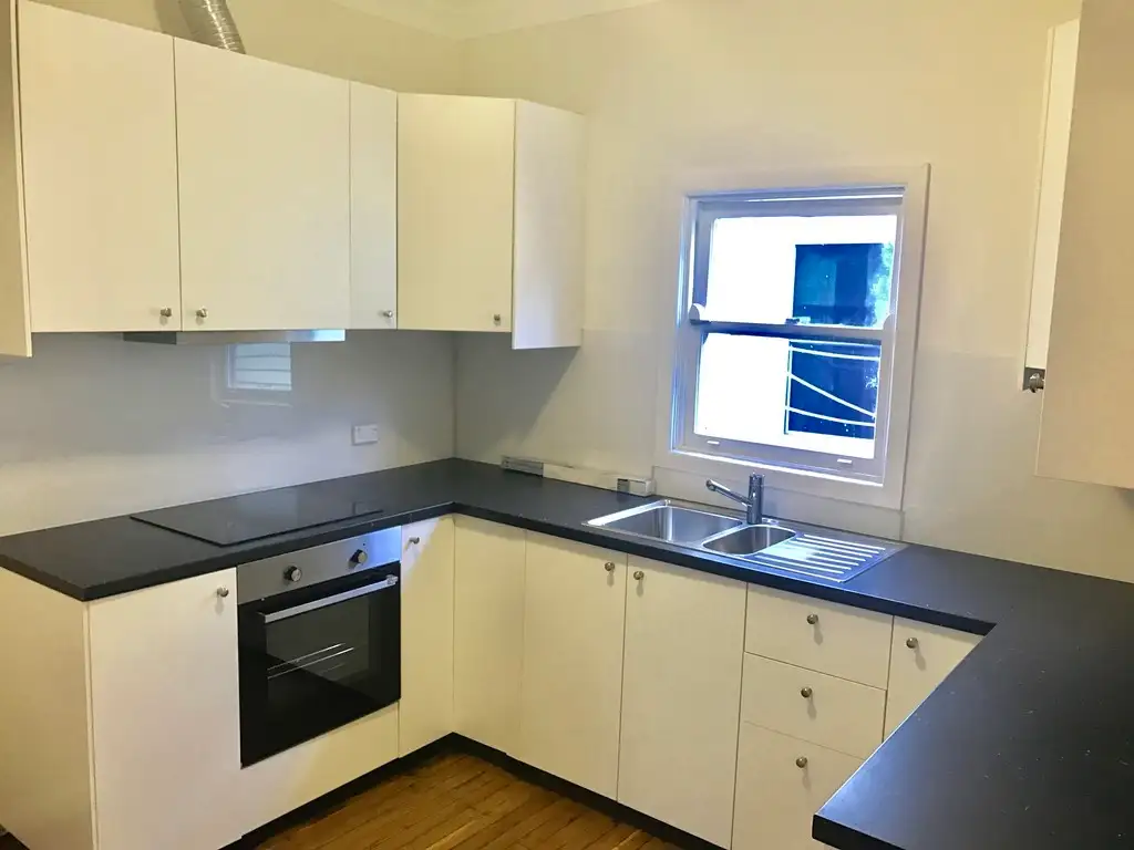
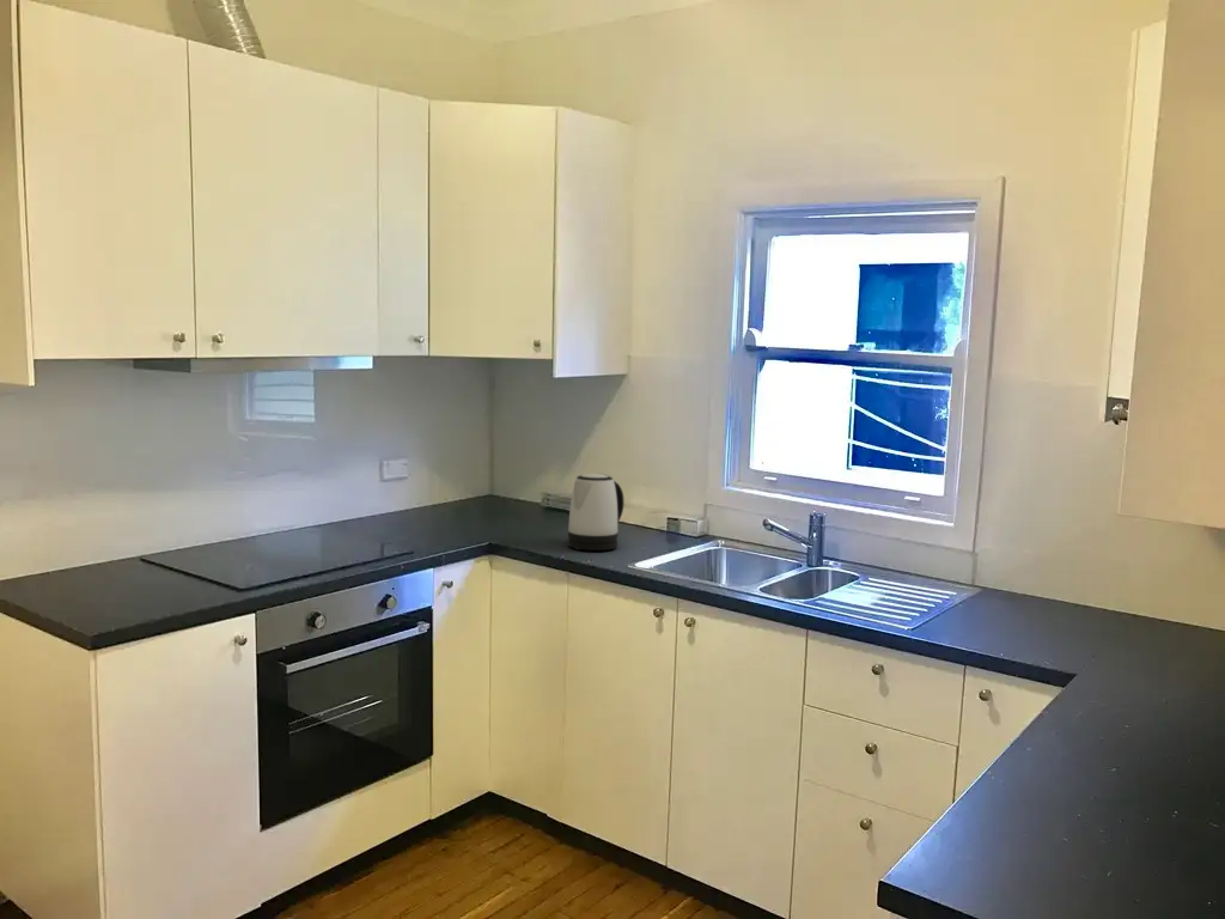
+ kettle [566,473,626,552]
